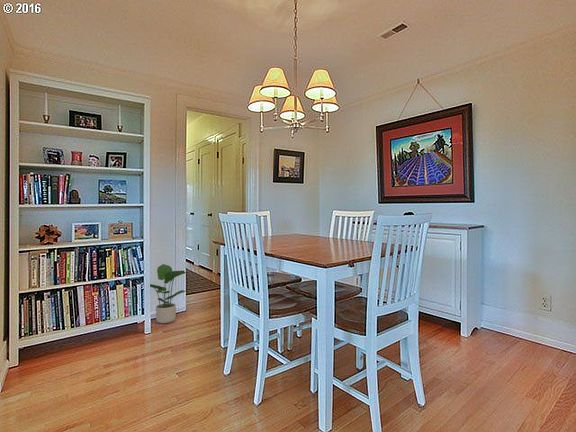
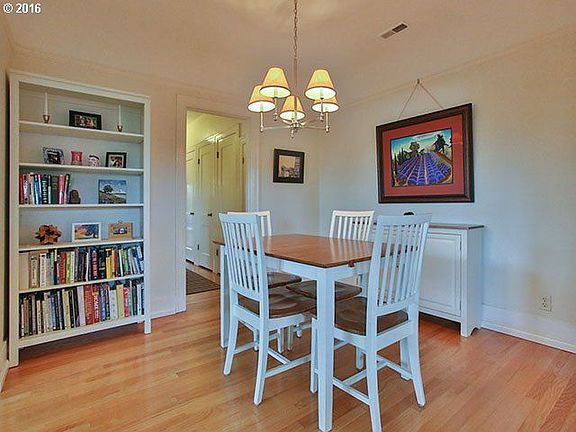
- potted plant [149,263,187,324]
